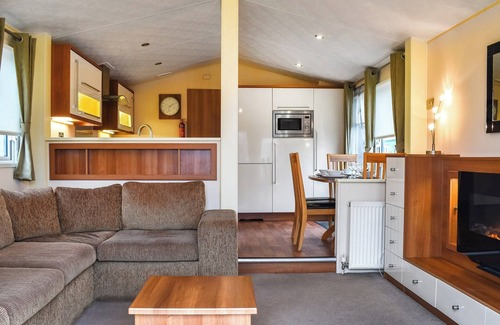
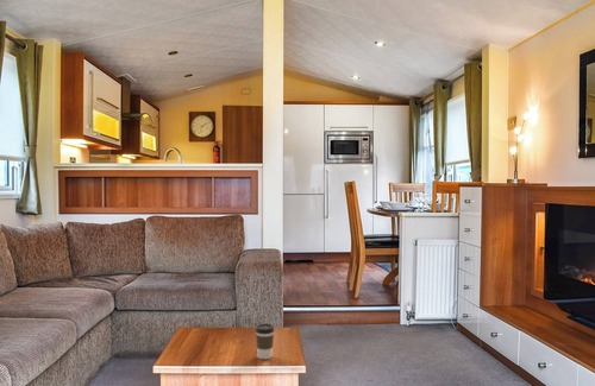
+ coffee cup [255,323,276,360]
